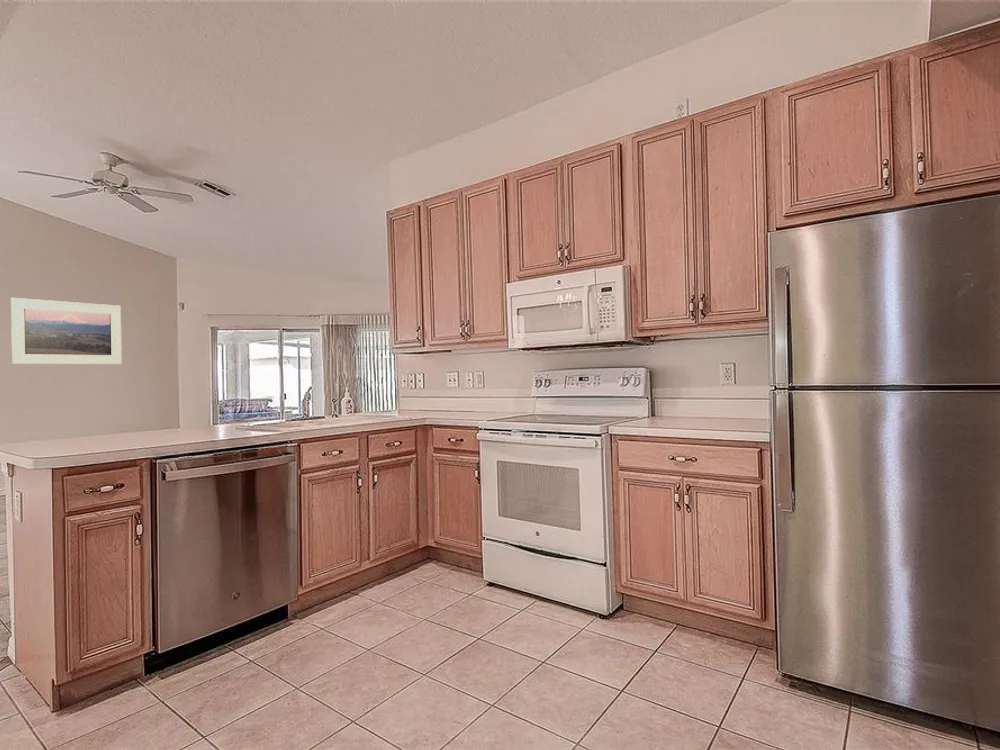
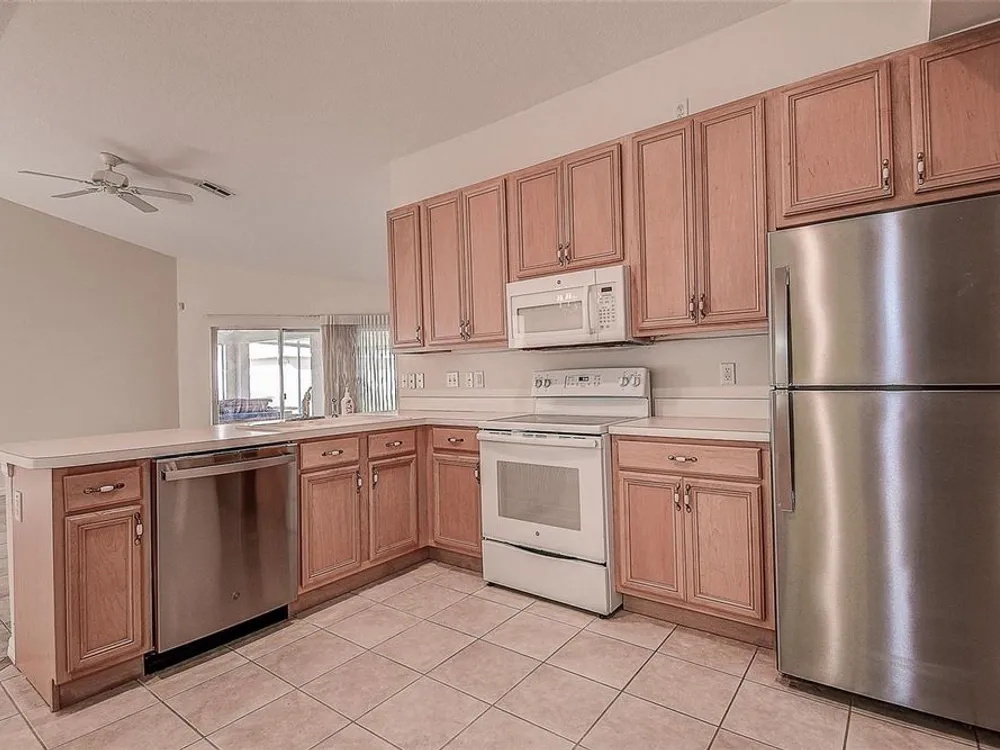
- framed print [10,297,123,365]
